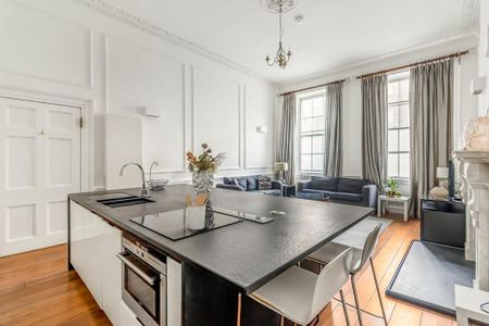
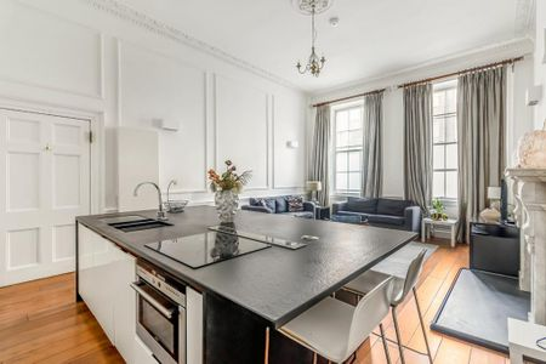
- utensil holder [184,192,210,230]
